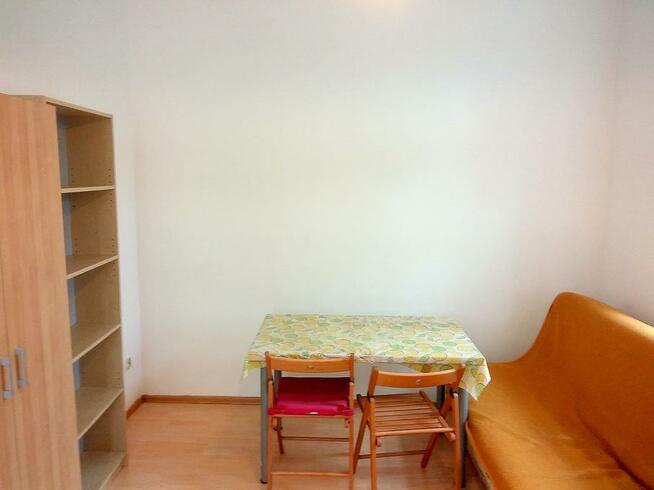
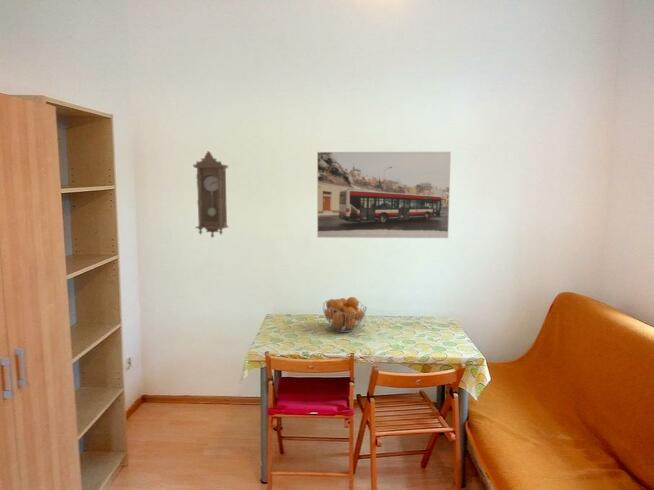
+ fruit basket [322,296,368,333]
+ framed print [316,151,452,239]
+ pendulum clock [192,150,230,239]
